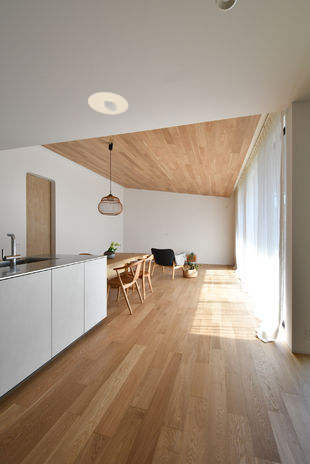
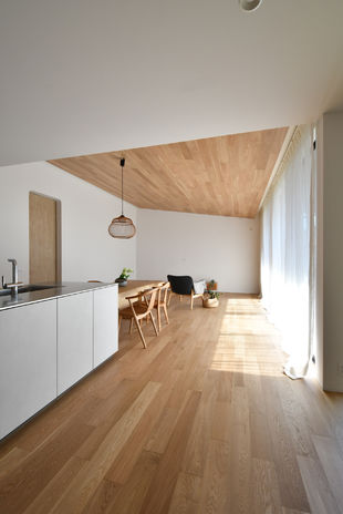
- recessed light [87,91,129,115]
